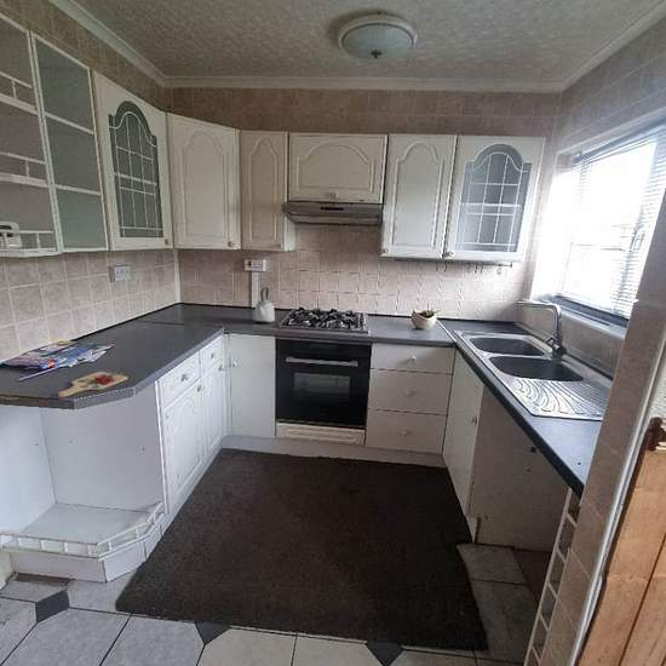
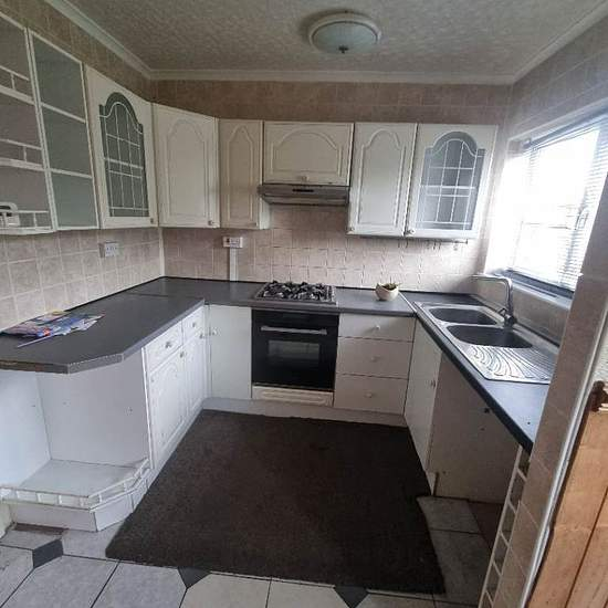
- kettle [253,286,276,325]
- cutting board [57,369,128,398]
